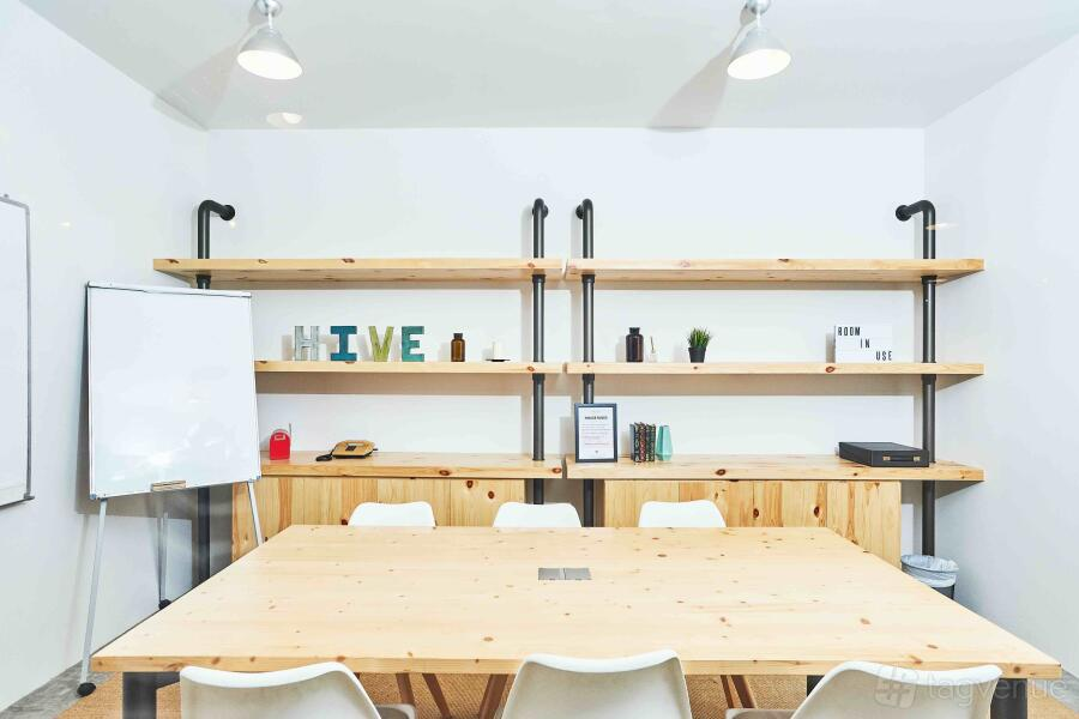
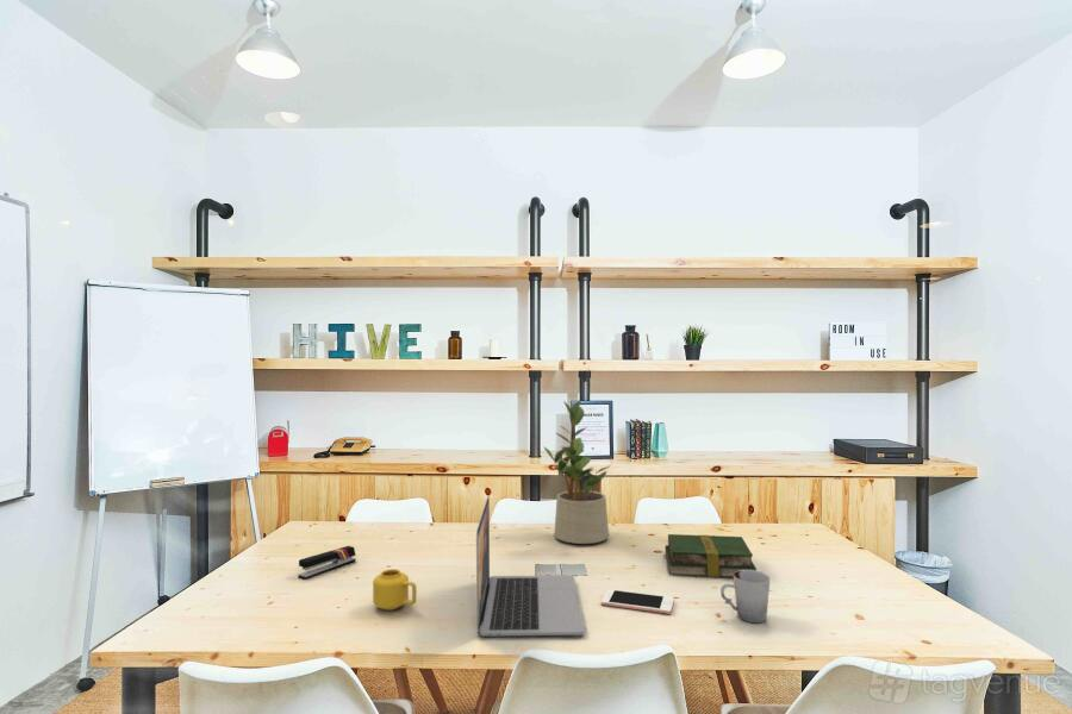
+ cell phone [600,588,675,615]
+ mug [372,568,418,612]
+ cup [719,570,772,624]
+ stapler [297,545,357,581]
+ book [665,533,758,578]
+ laptop [475,495,586,637]
+ potted plant [543,399,612,545]
